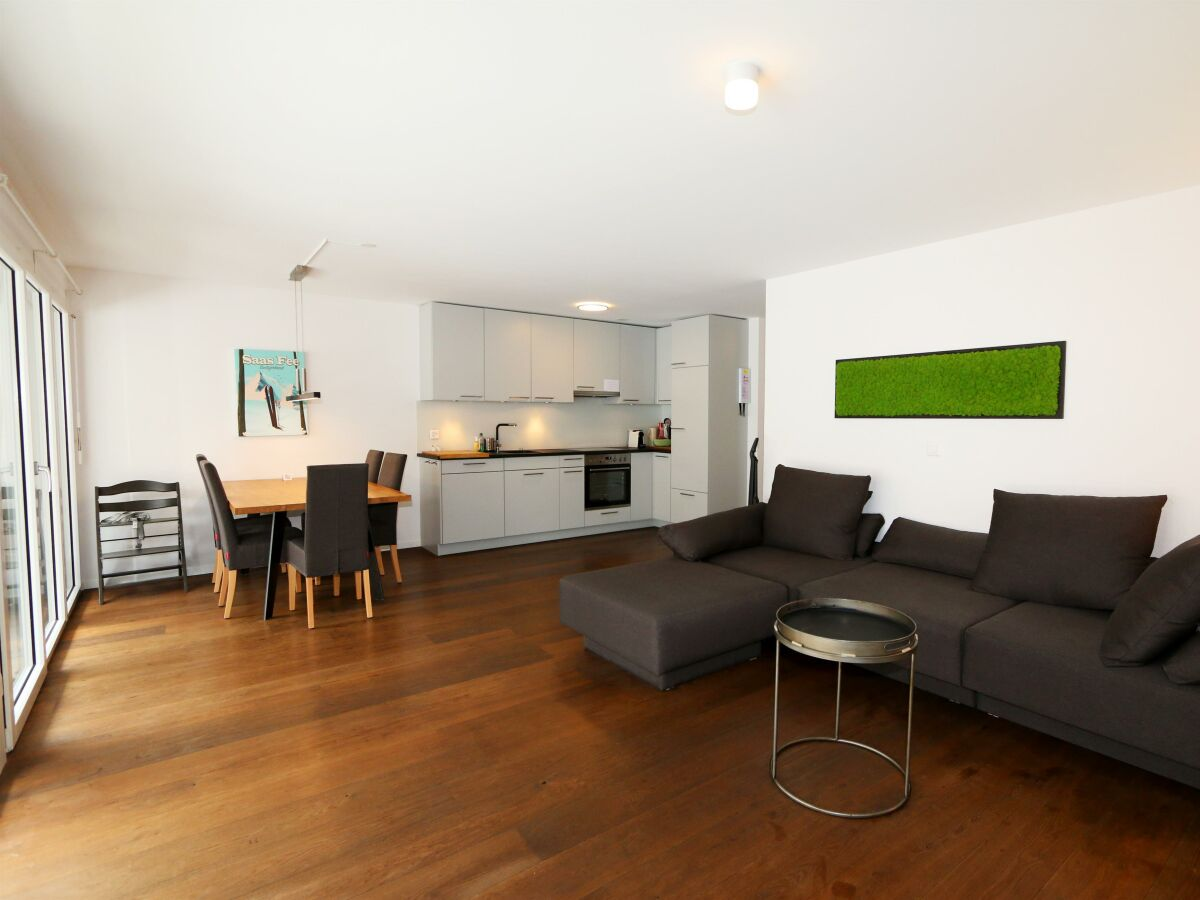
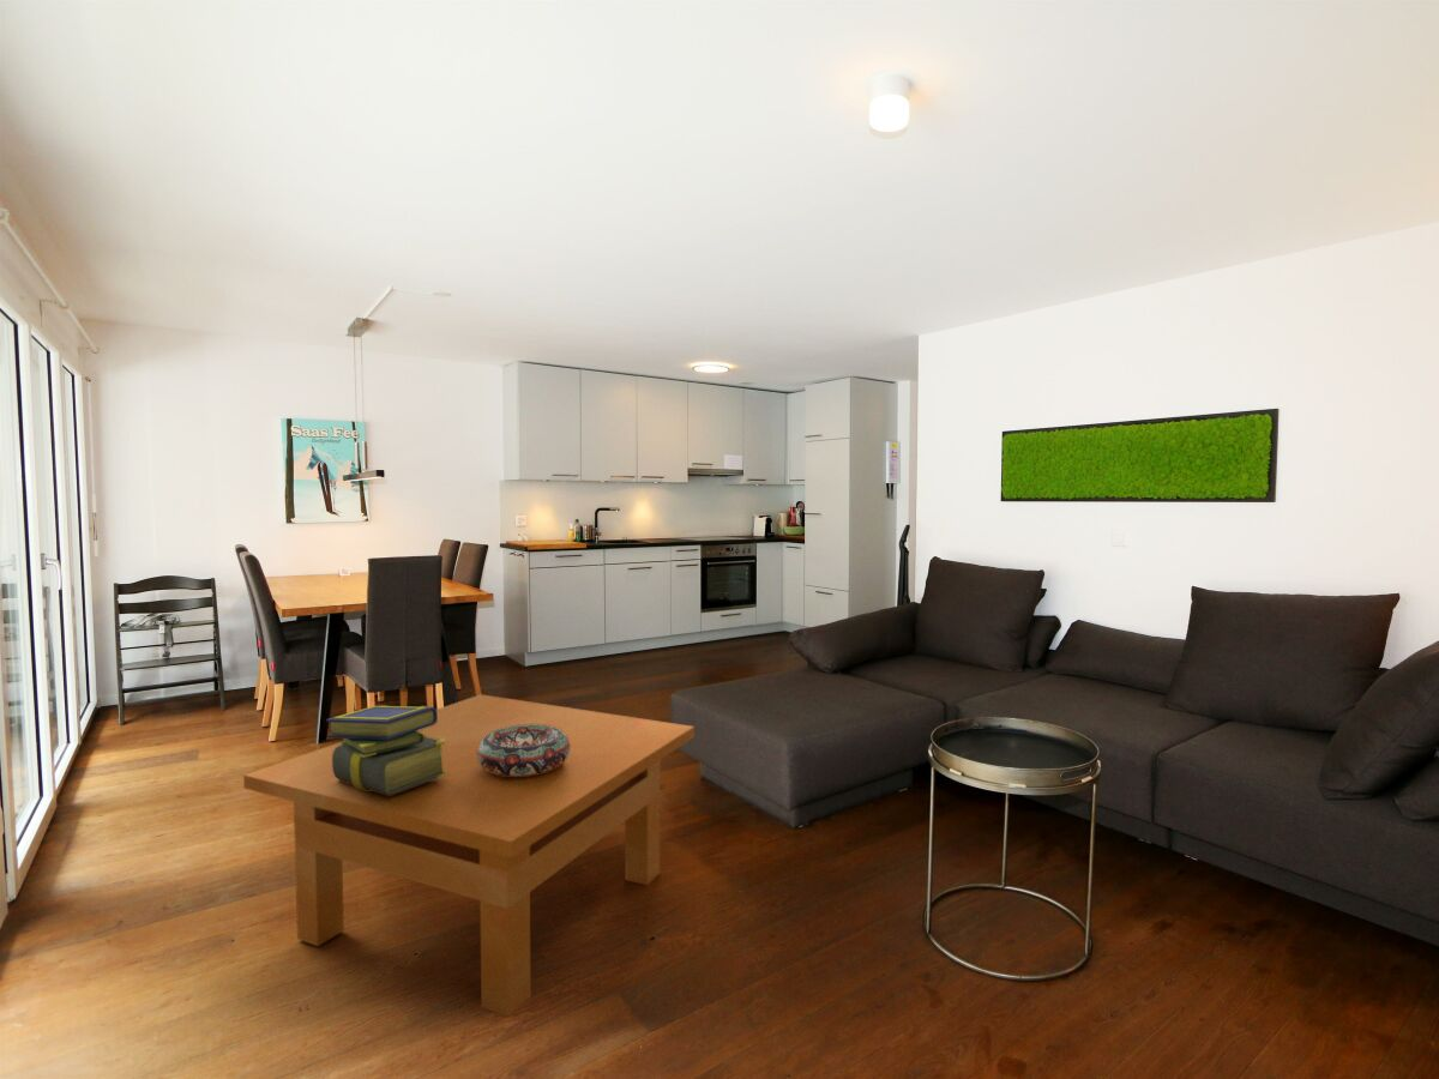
+ stack of books [325,704,447,795]
+ table [242,693,696,1018]
+ decorative bowl [477,724,570,776]
